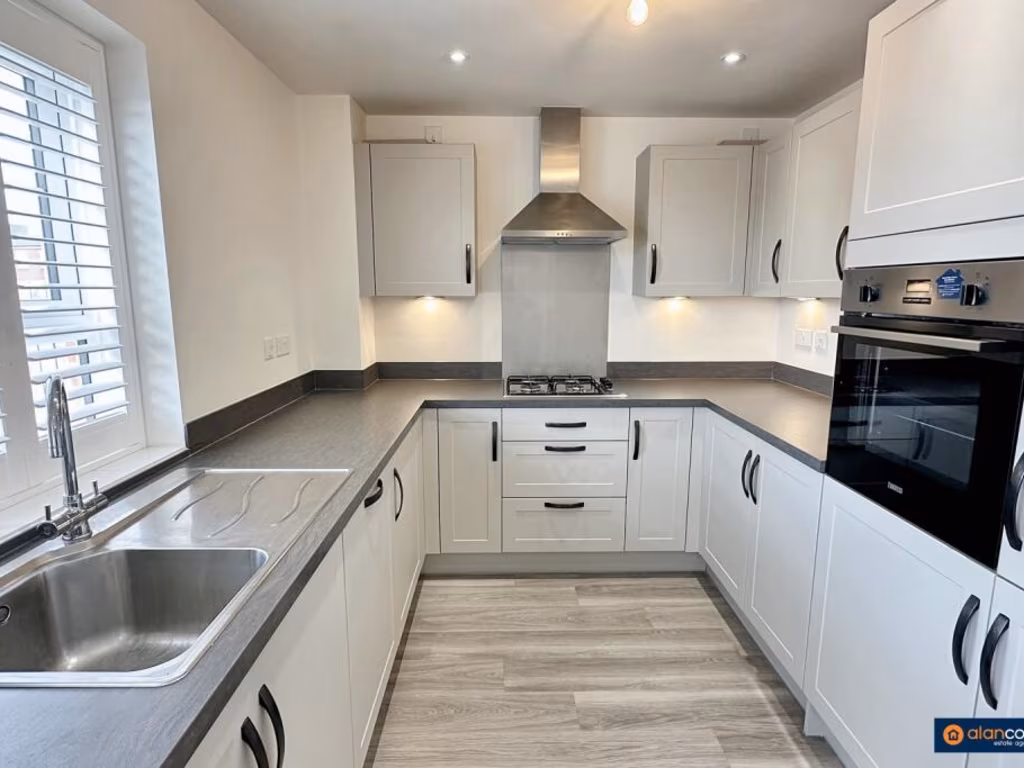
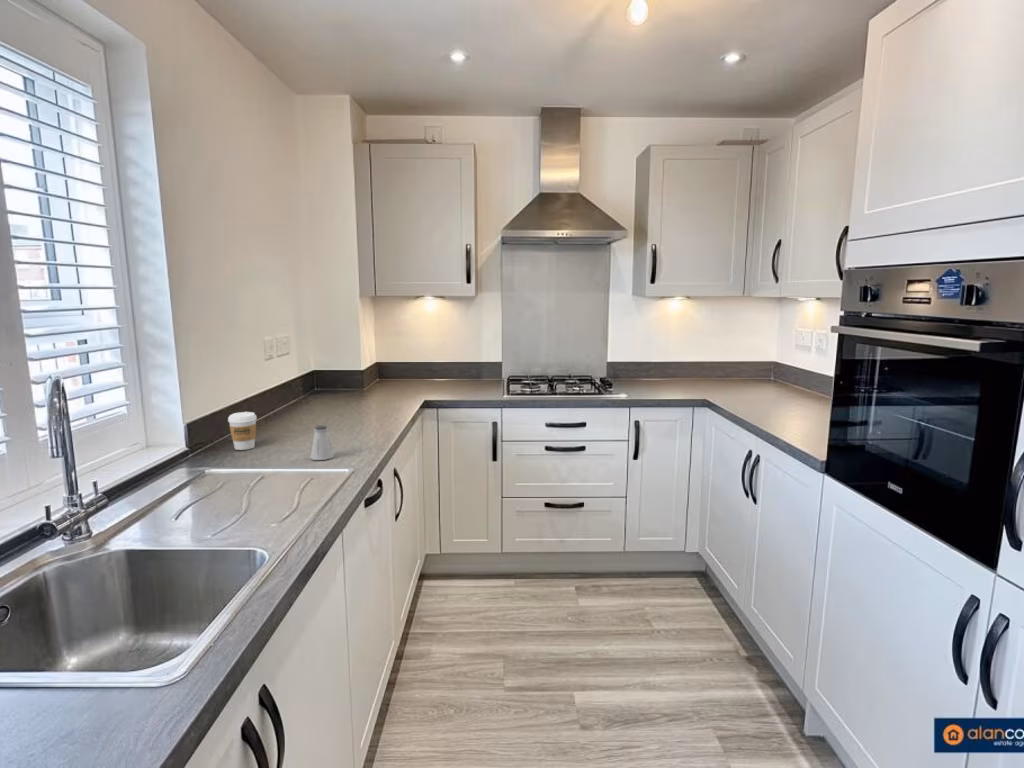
+ coffee cup [227,411,258,451]
+ saltshaker [310,424,335,461]
